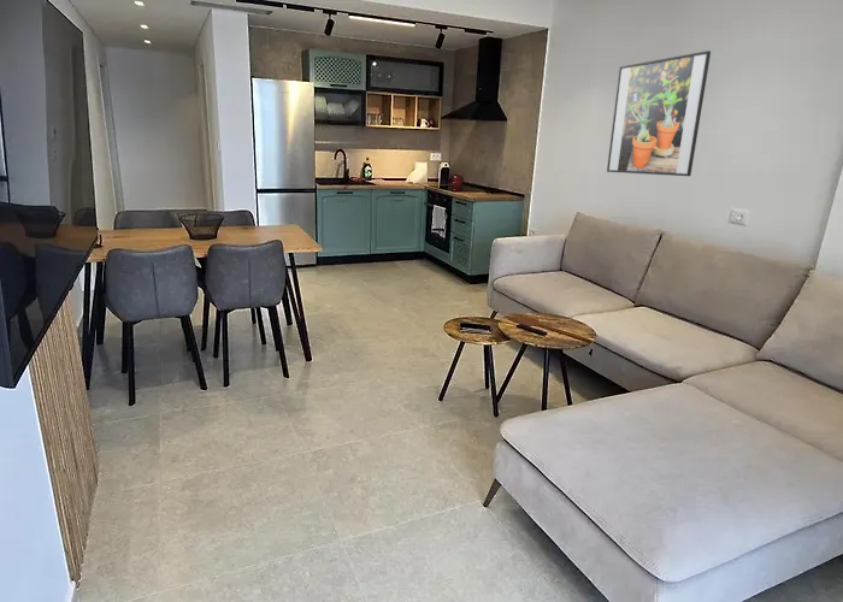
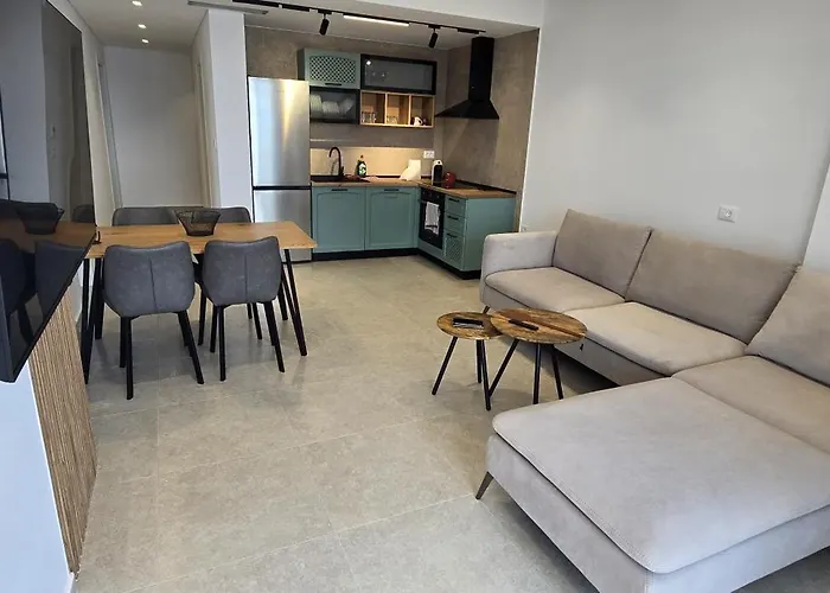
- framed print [606,49,712,177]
